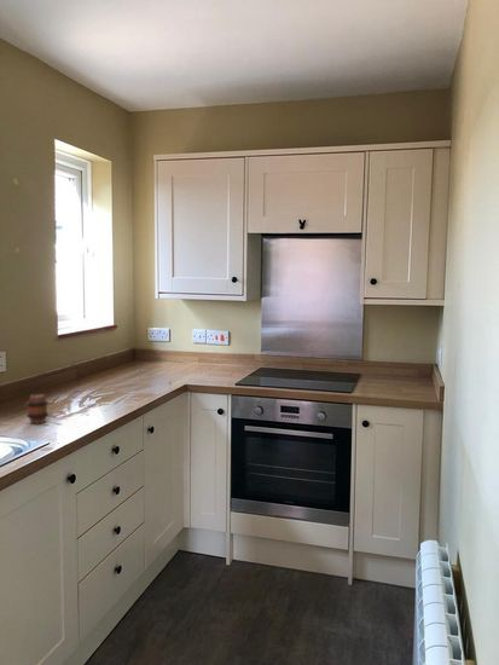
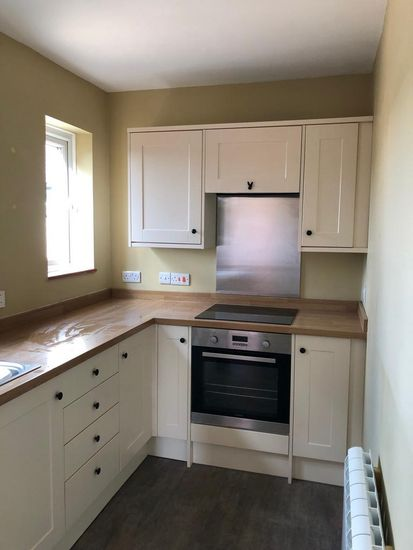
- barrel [25,393,50,424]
